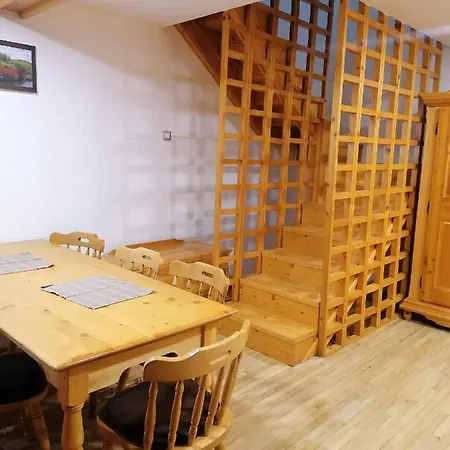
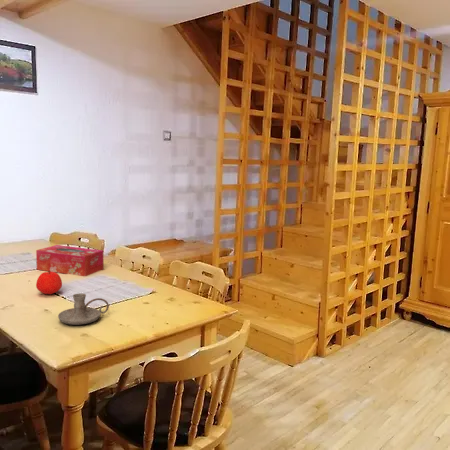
+ apple [35,271,63,295]
+ tissue box [35,244,105,277]
+ candle holder [57,292,110,326]
